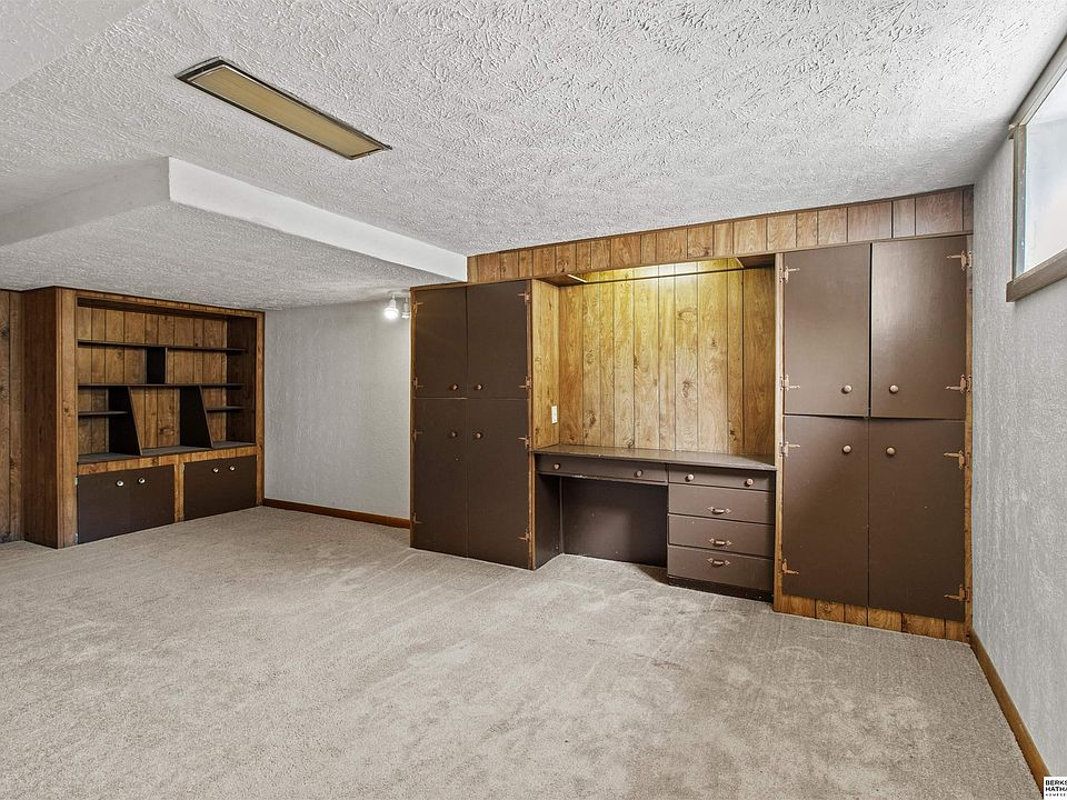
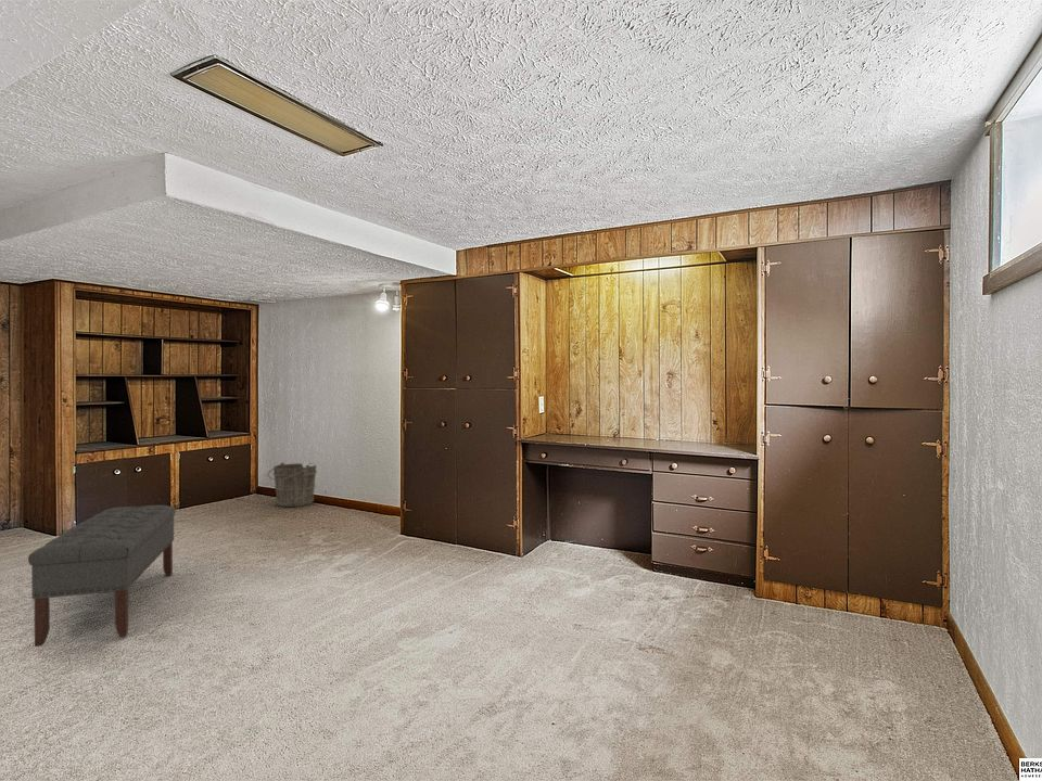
+ bench [27,504,177,648]
+ bucket [267,461,318,508]
